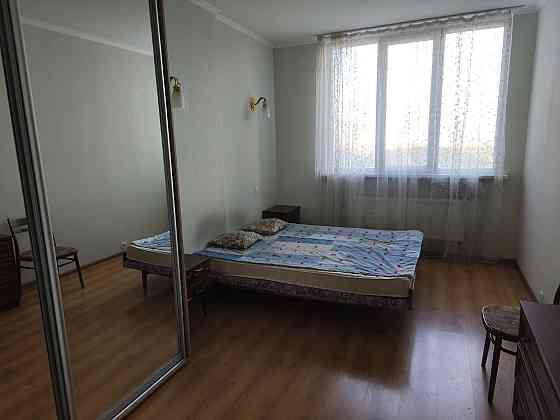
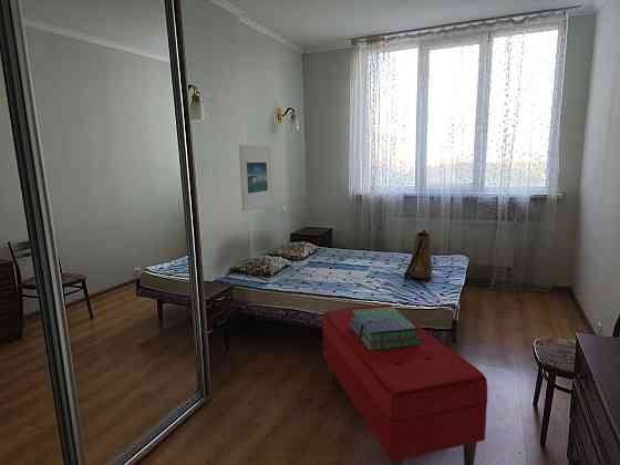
+ stack of books [350,306,421,351]
+ tote bag [403,229,433,280]
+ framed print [238,144,273,213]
+ bench [321,303,488,465]
